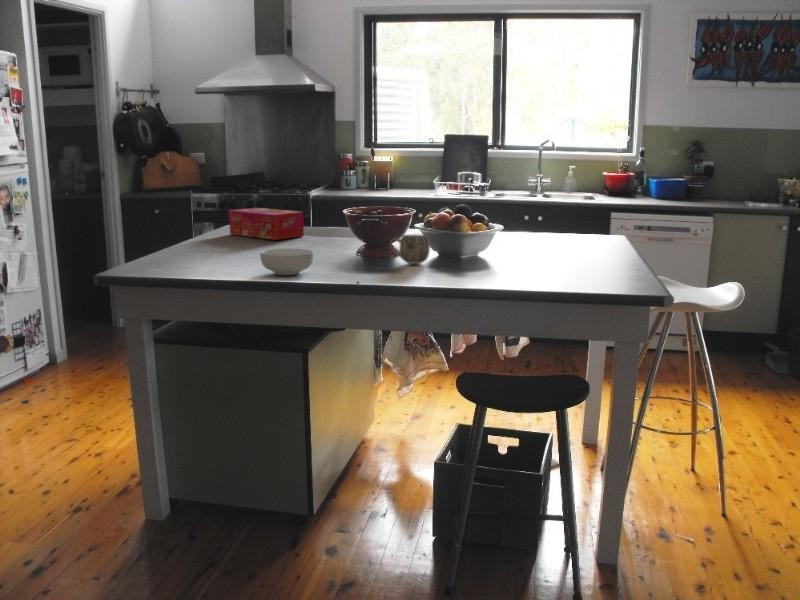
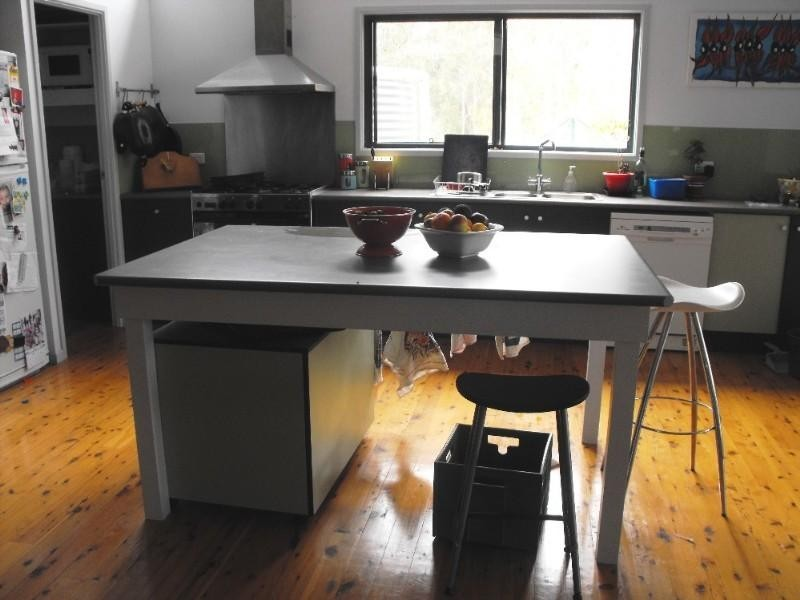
- cereal bowl [259,248,314,276]
- mug [388,234,431,265]
- tissue box [228,207,305,241]
